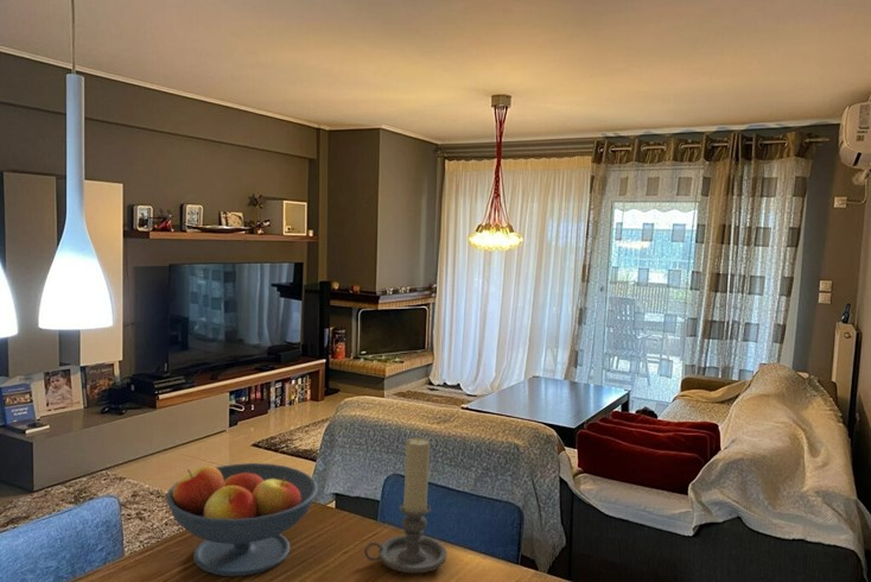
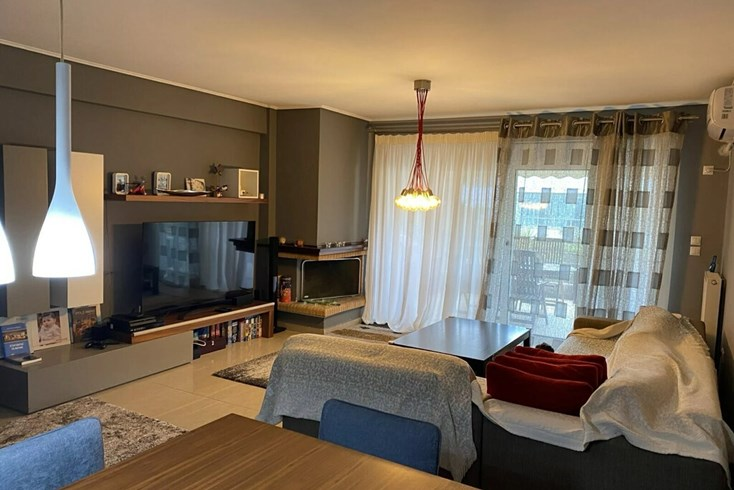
- fruit bowl [165,462,319,577]
- candle holder [363,436,449,574]
